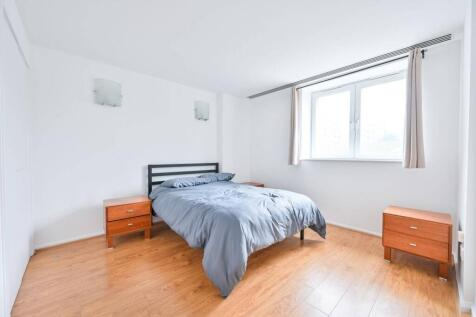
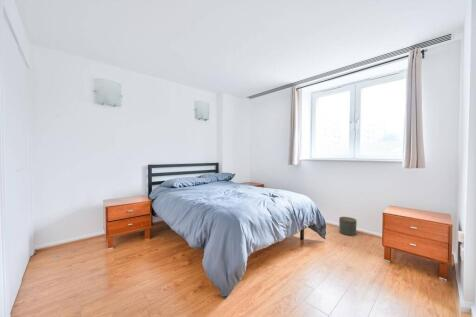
+ planter [338,216,358,236]
